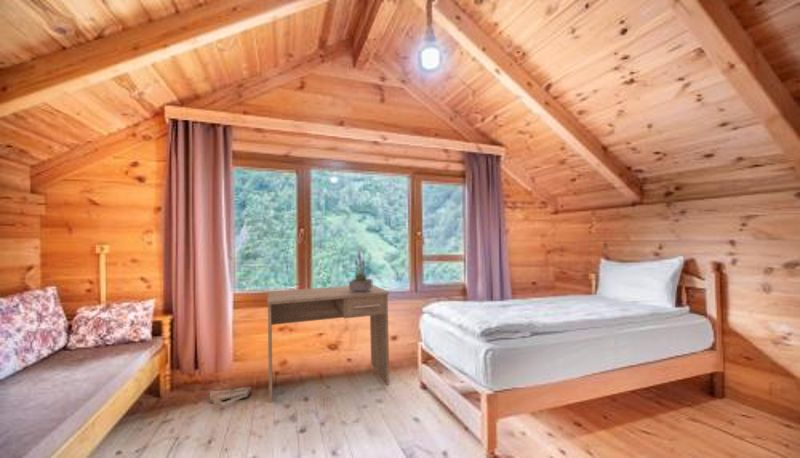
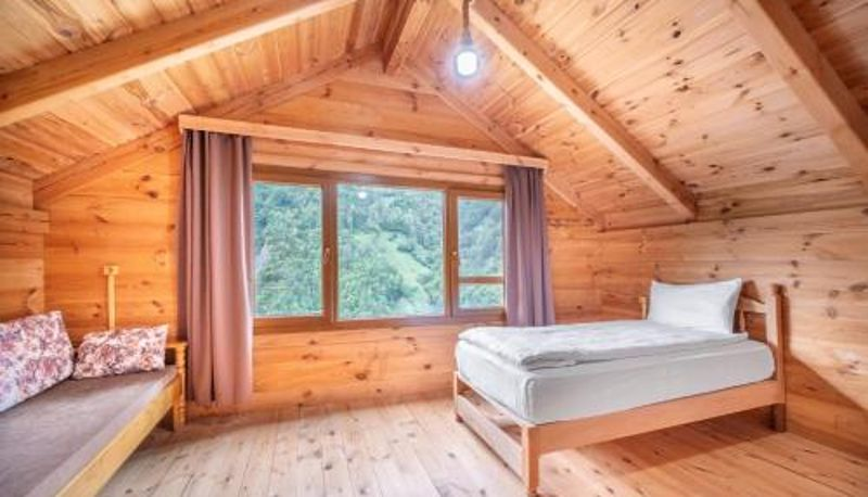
- potted plant [348,249,373,293]
- desk [266,284,390,404]
- bag [208,386,252,407]
